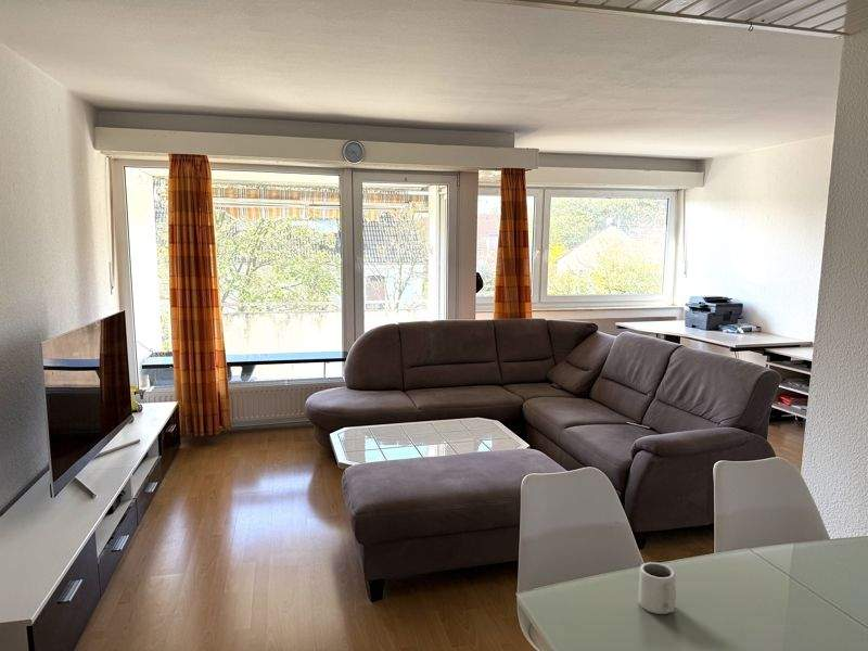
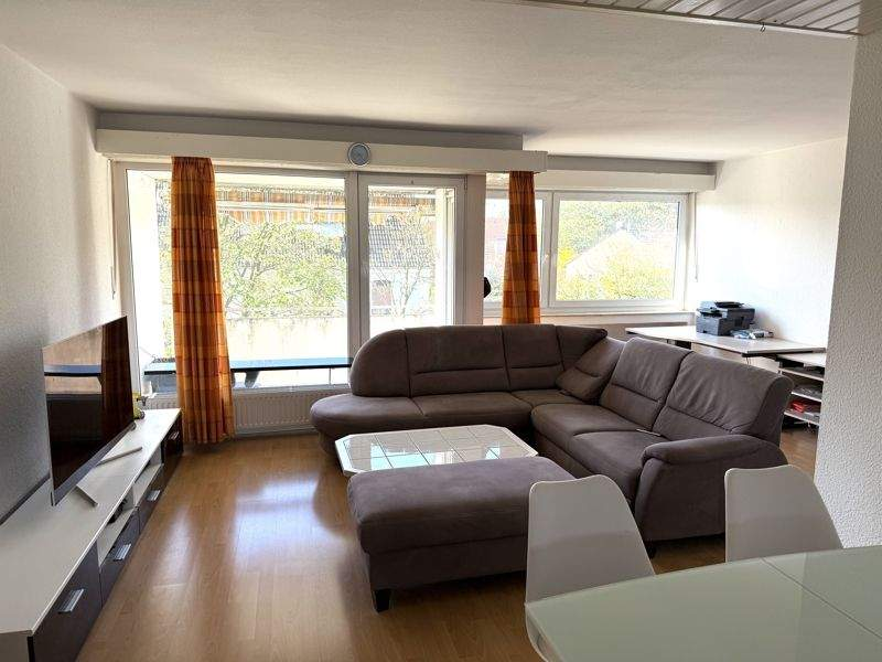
- cup [637,561,677,615]
